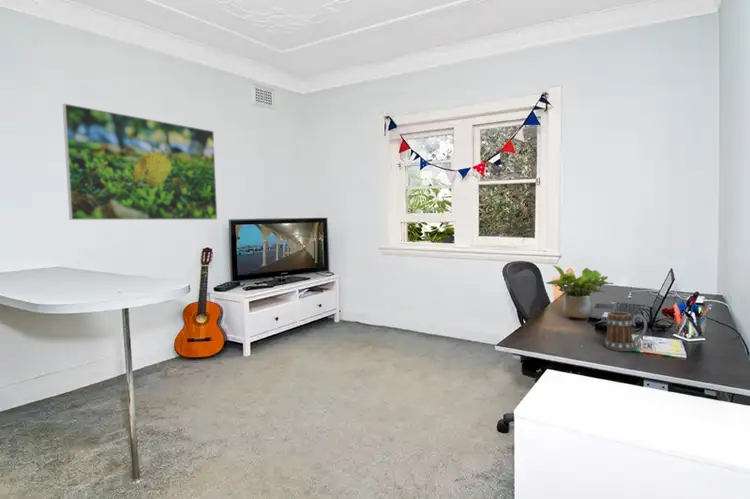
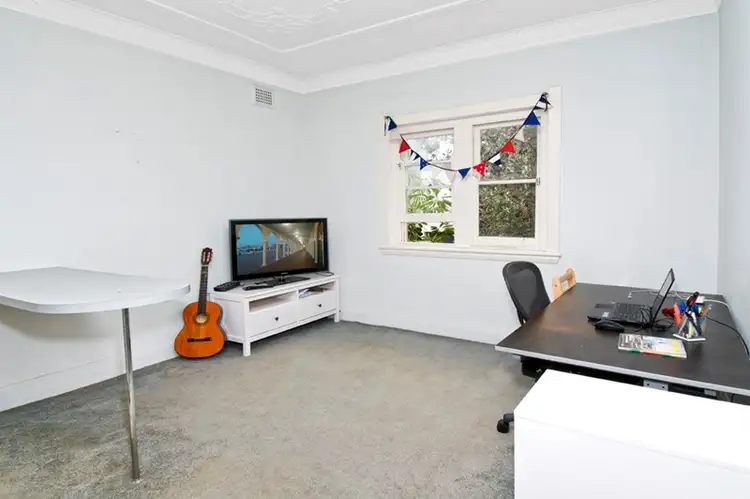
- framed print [62,103,218,221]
- mug [604,311,648,352]
- potted plant [545,264,615,319]
